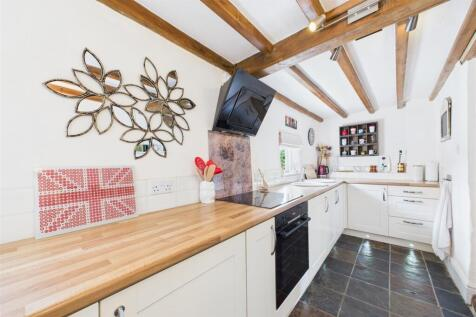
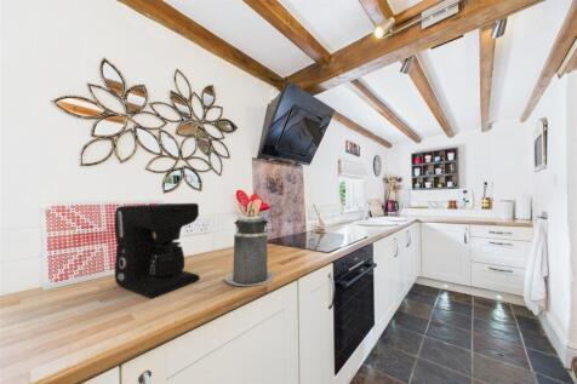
+ canister [224,208,275,287]
+ coffee maker [114,202,201,299]
